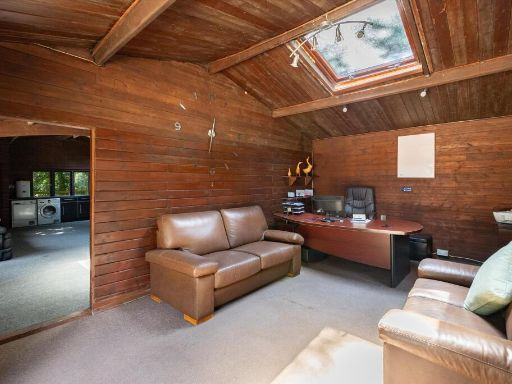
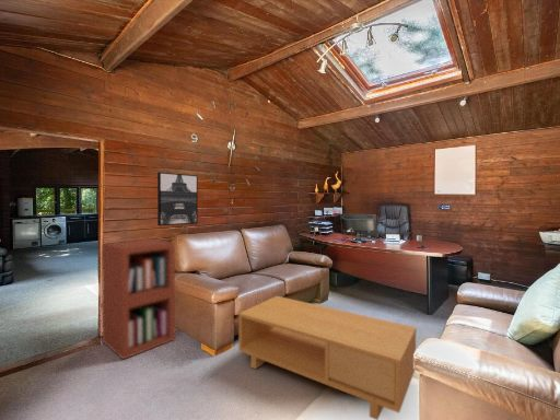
+ bookshelf [101,237,176,361]
+ wall art [156,172,199,226]
+ coffee table [237,295,418,420]
